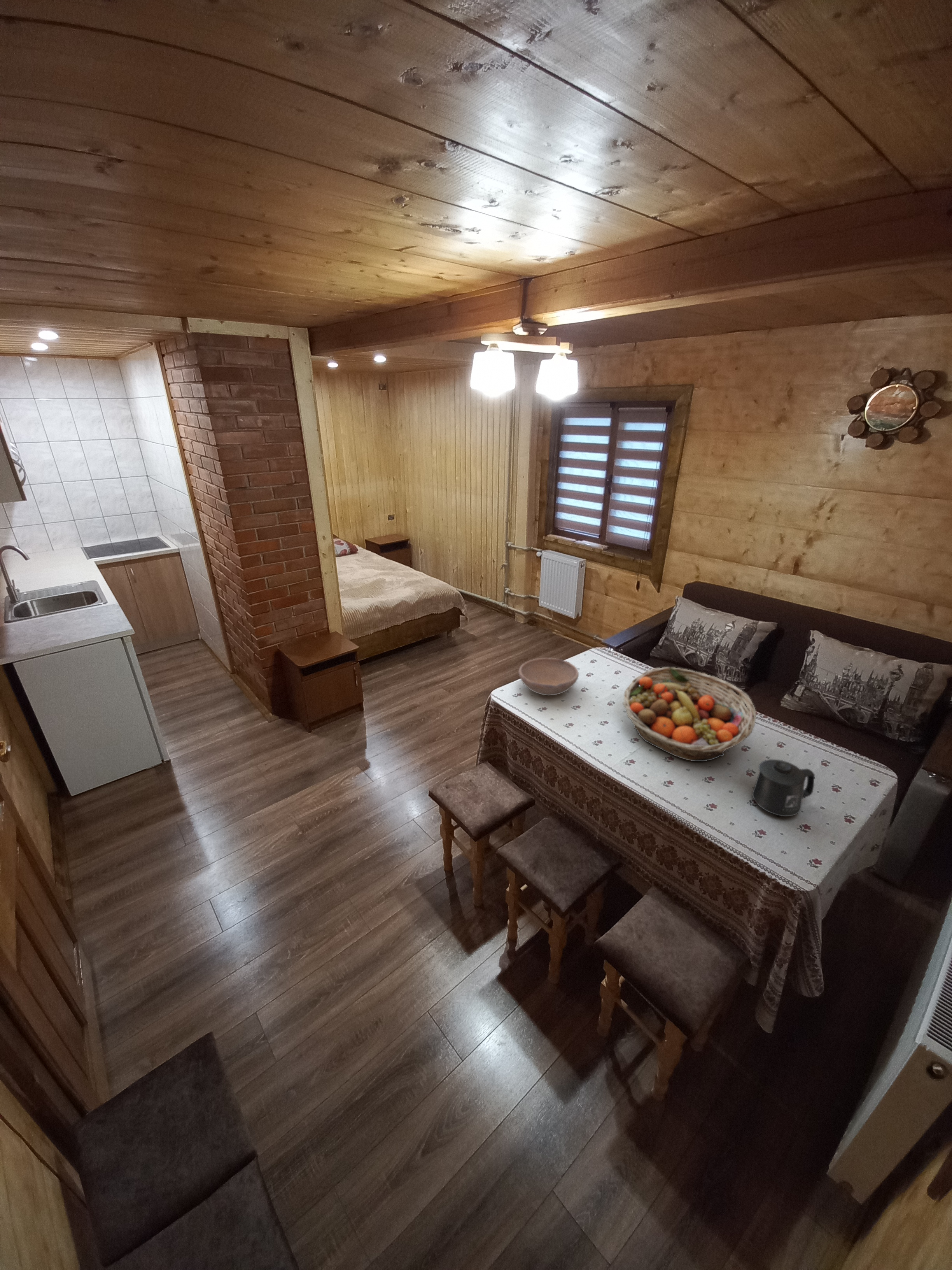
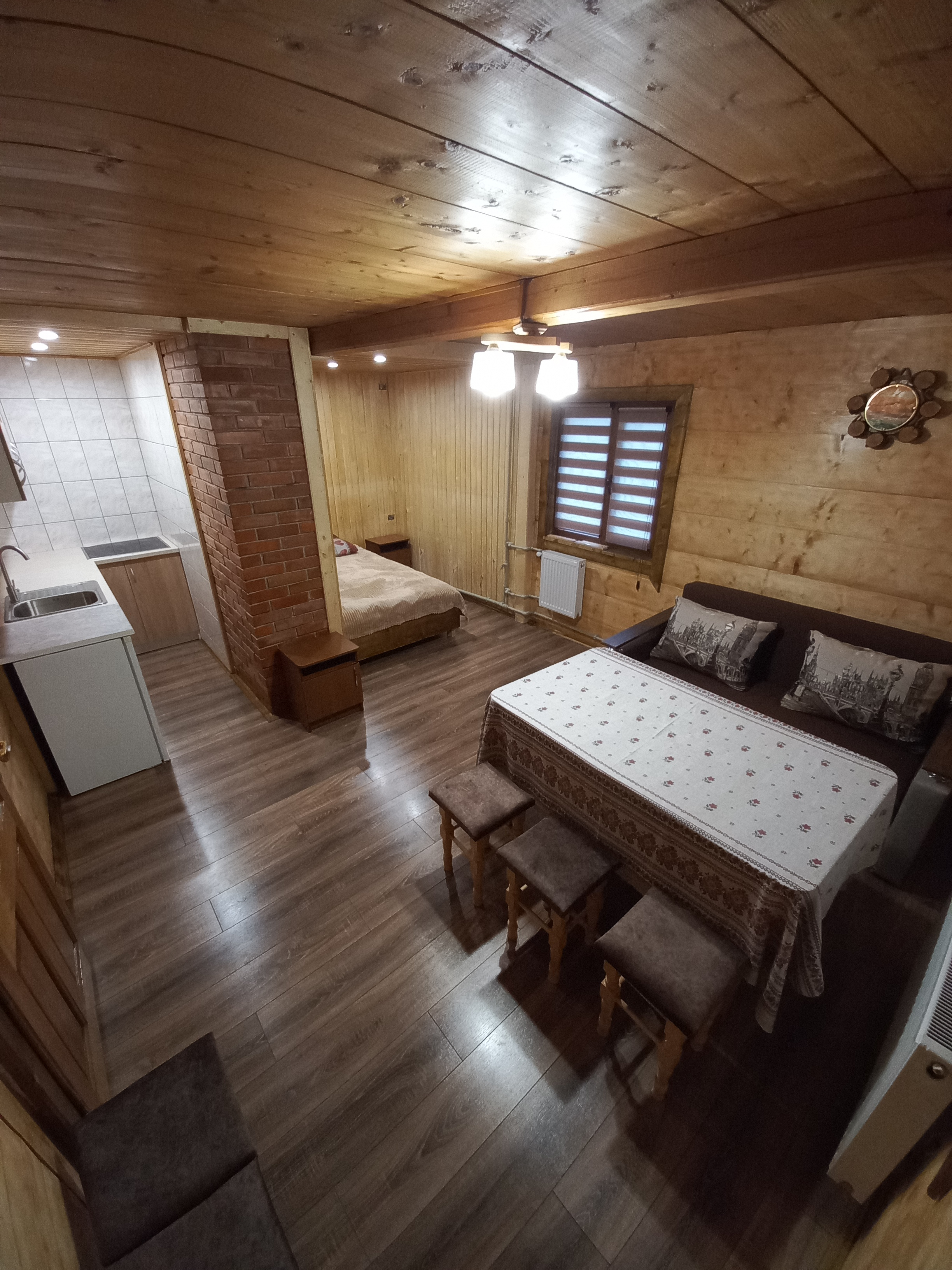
- mug [752,759,815,817]
- bowl [518,658,579,696]
- fruit basket [623,667,756,762]
